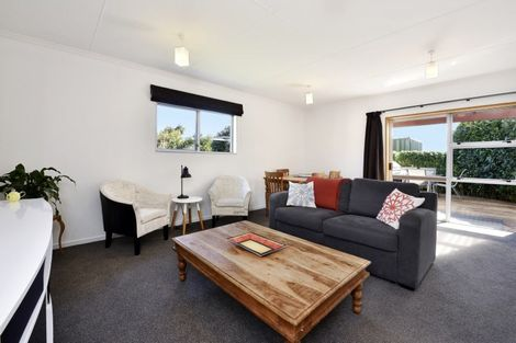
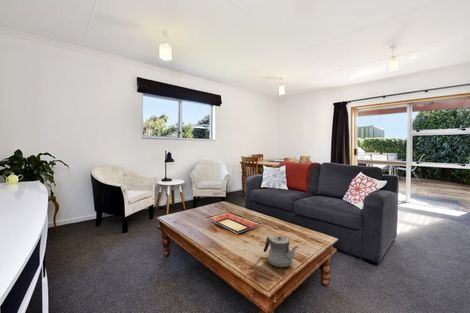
+ teapot [262,235,299,268]
